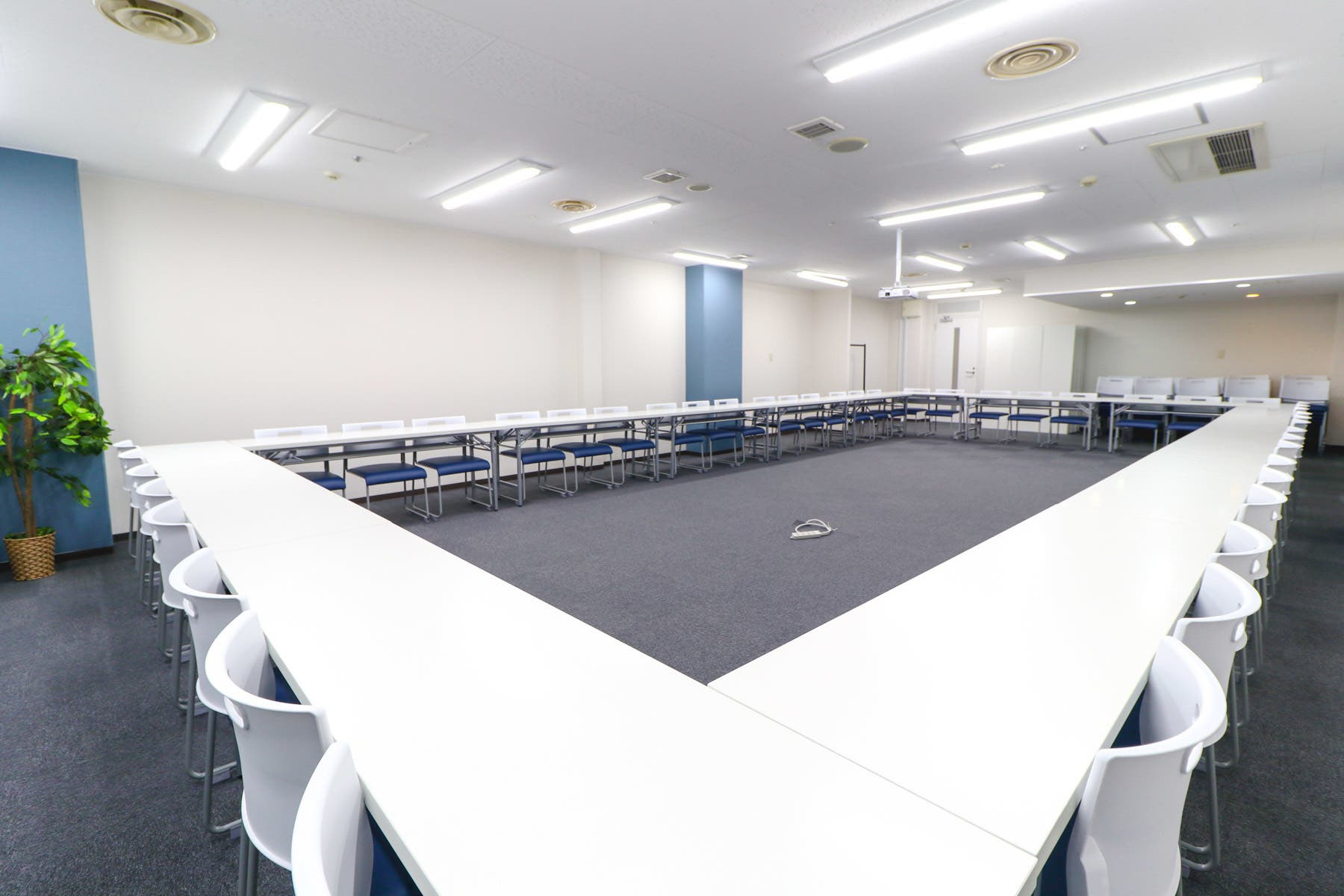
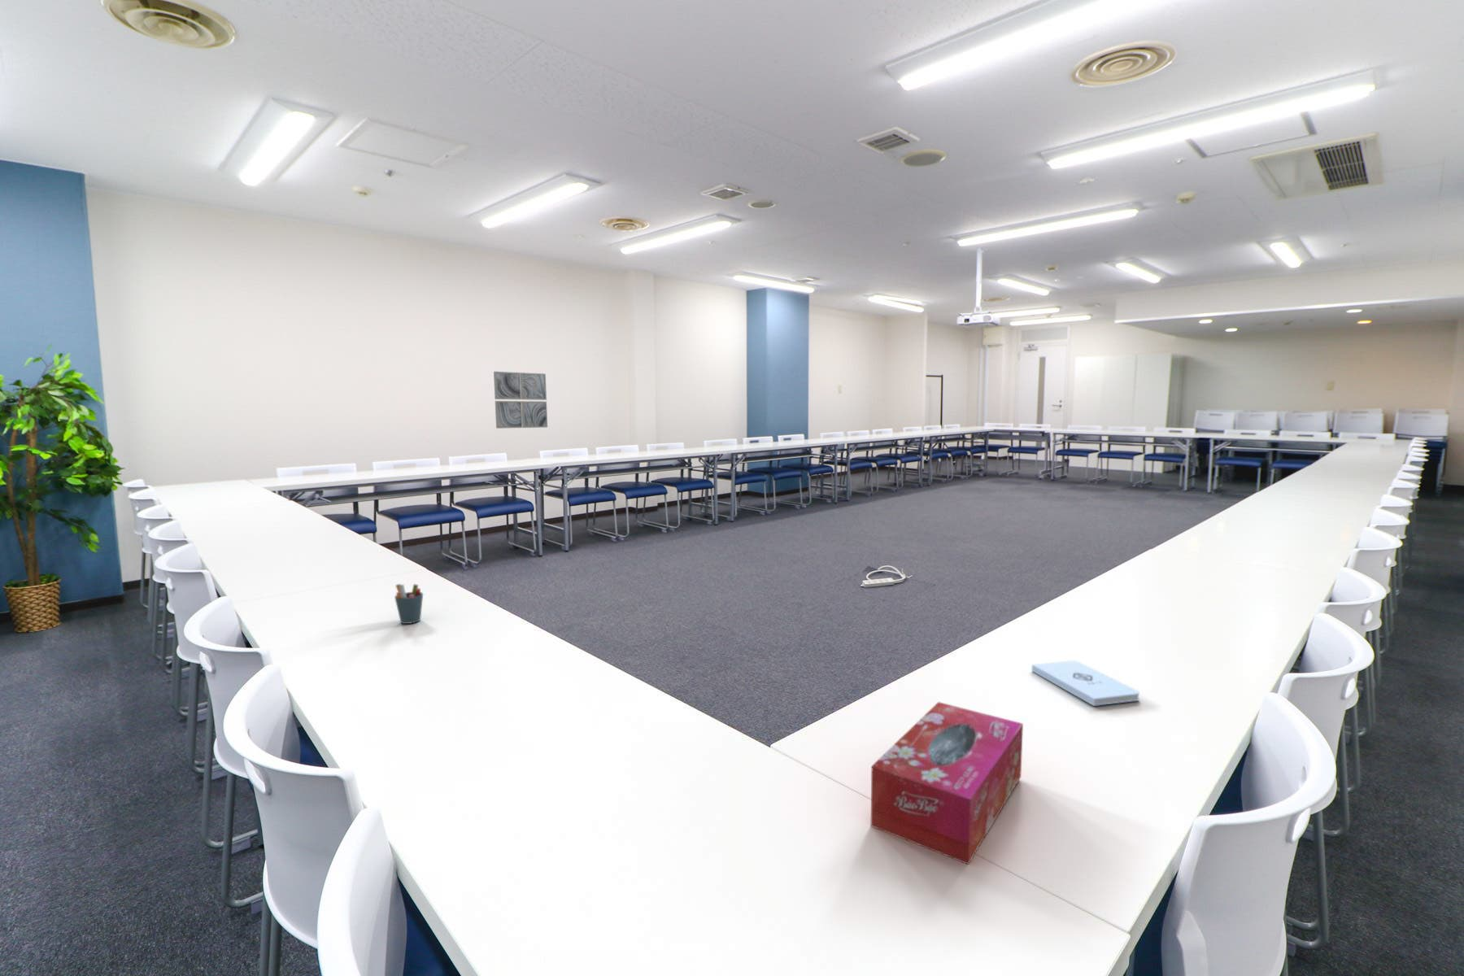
+ pen holder [393,583,424,624]
+ notepad [1032,660,1140,707]
+ wall art [492,370,548,429]
+ tissue box [870,701,1024,865]
